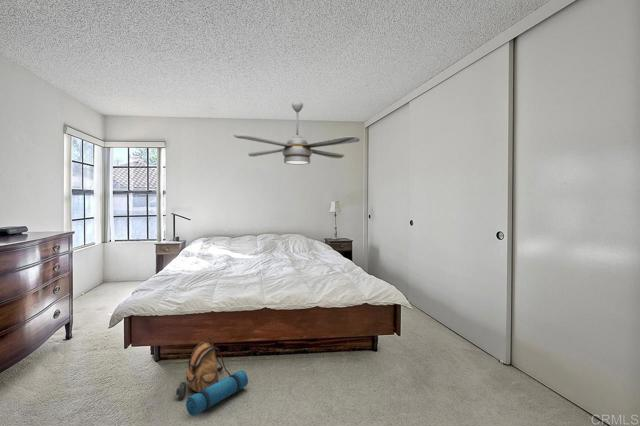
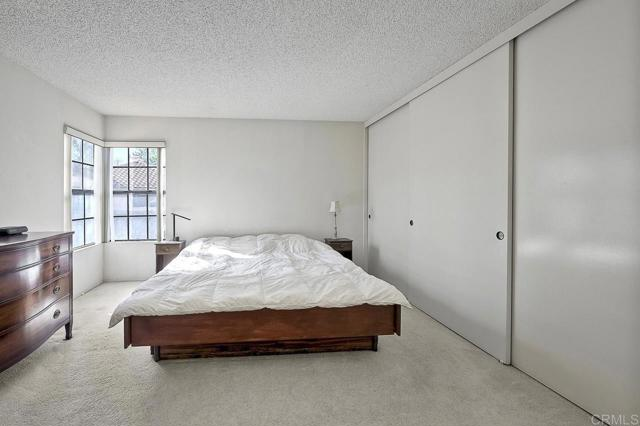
- ceiling fan [233,101,361,165]
- backpack [175,335,249,417]
